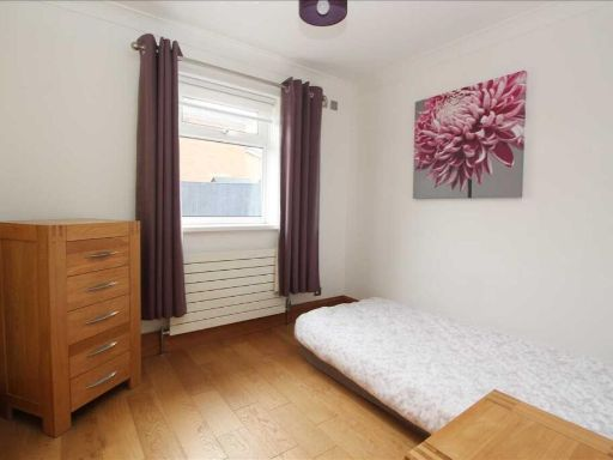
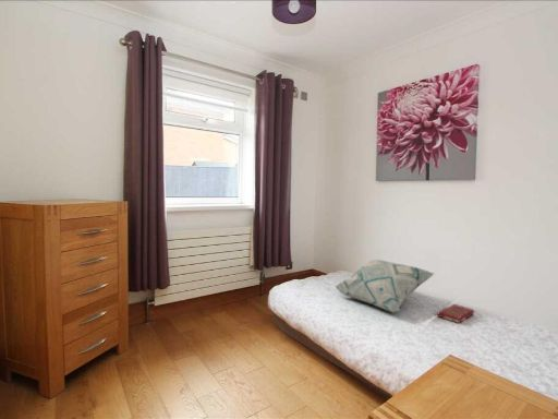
+ decorative pillow [333,259,435,313]
+ book [437,303,476,324]
